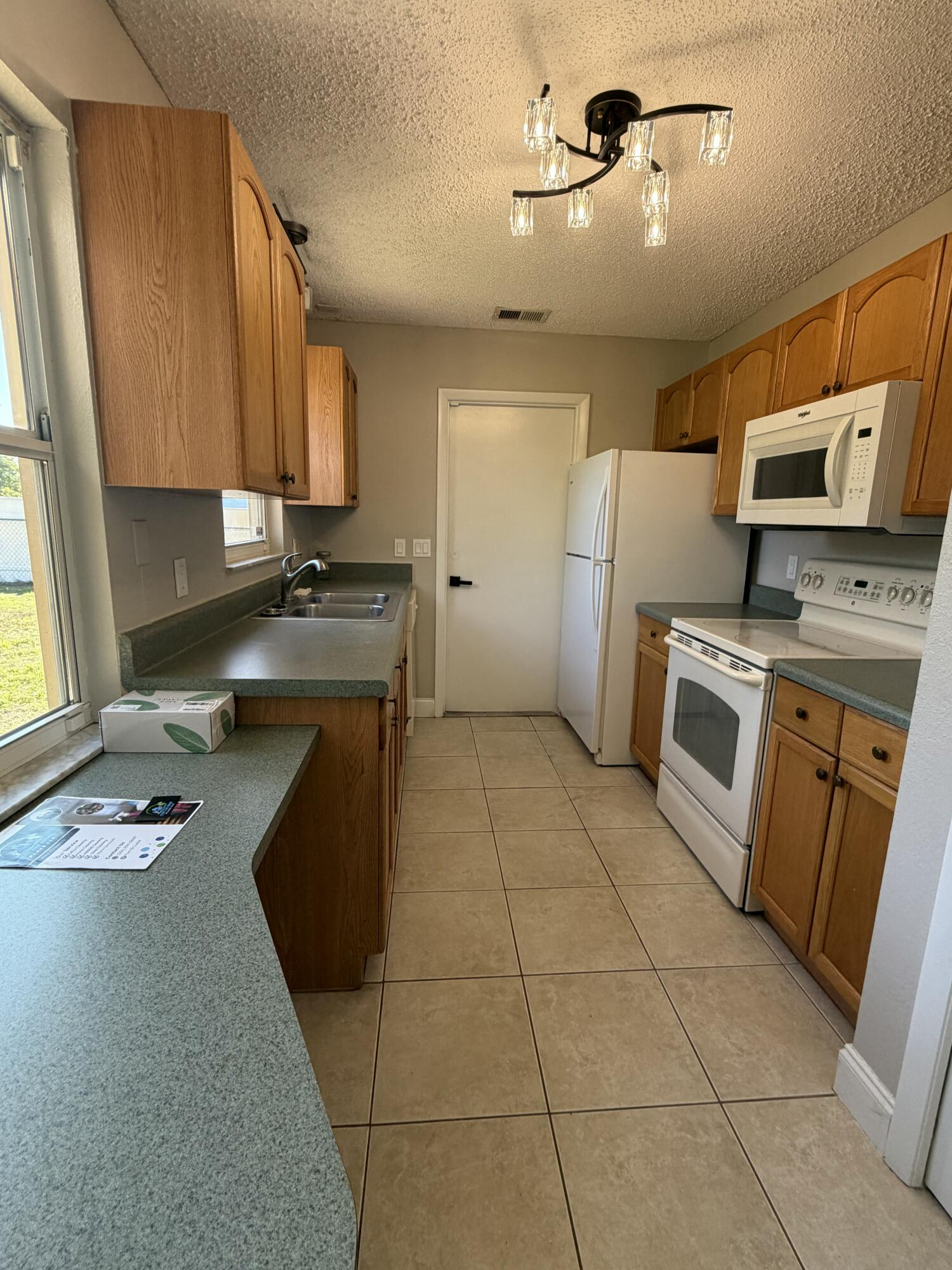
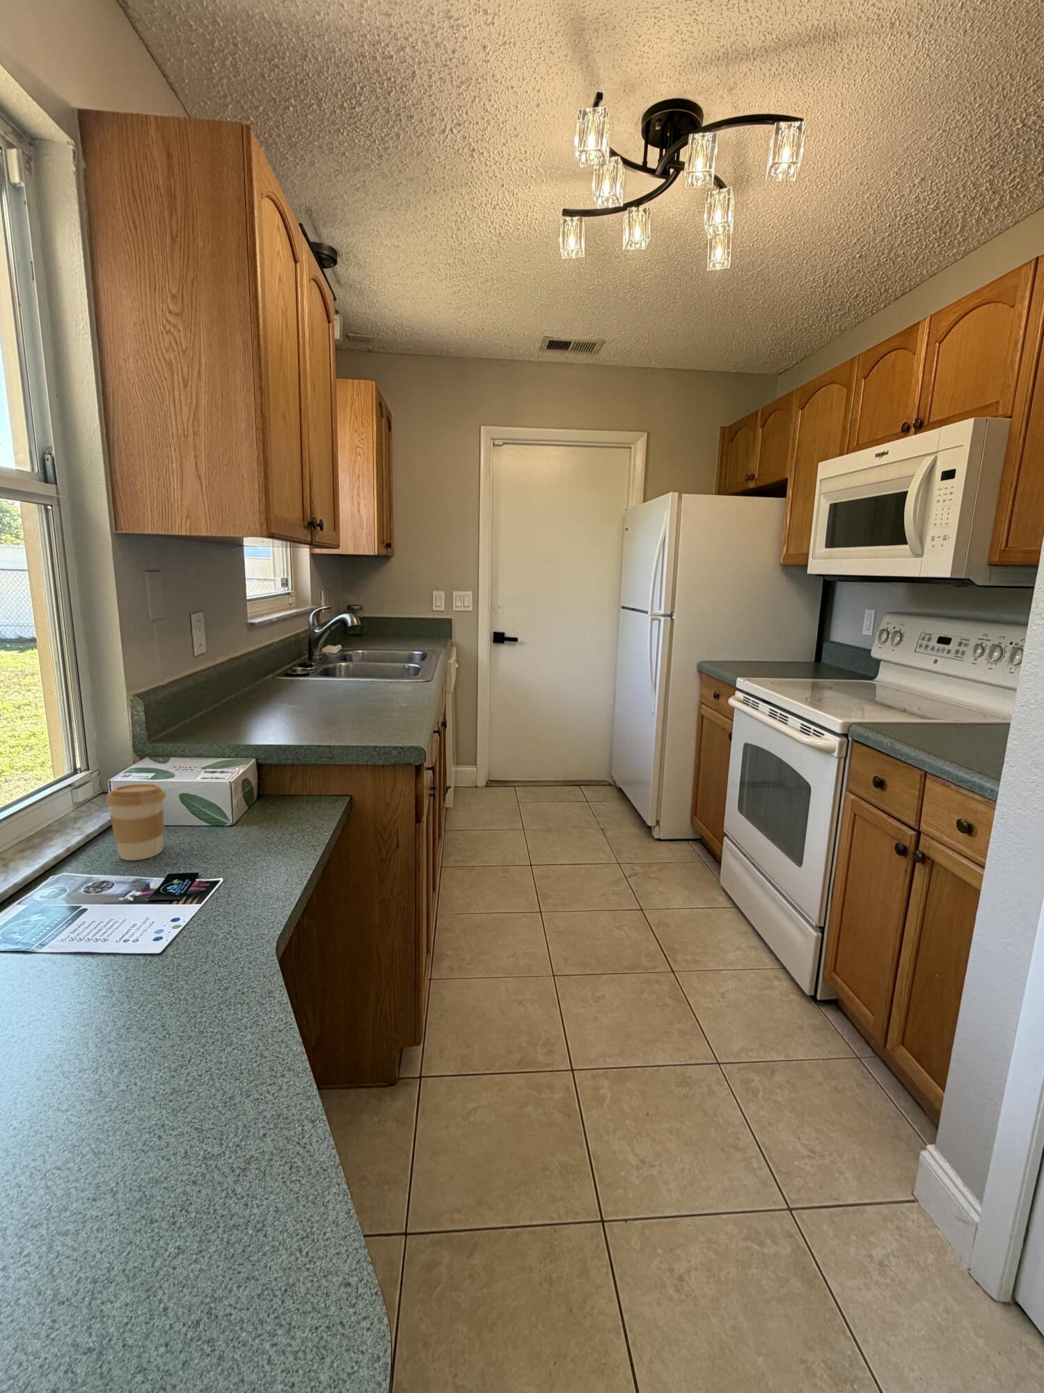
+ coffee cup [105,783,167,861]
